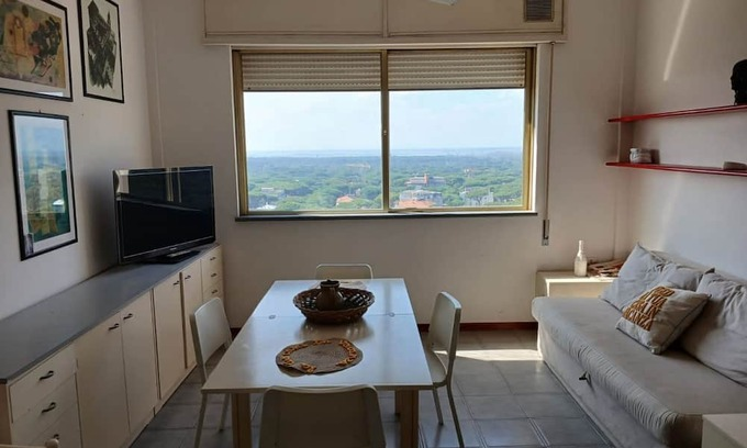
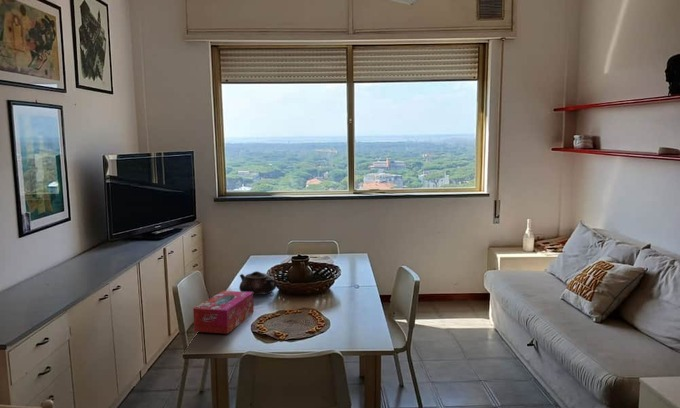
+ tissue box [192,290,254,335]
+ teapot [238,270,278,296]
